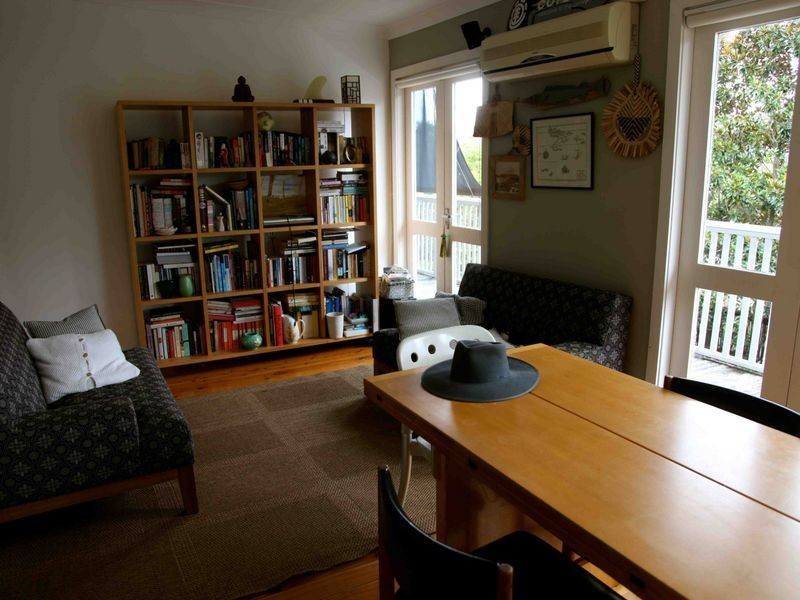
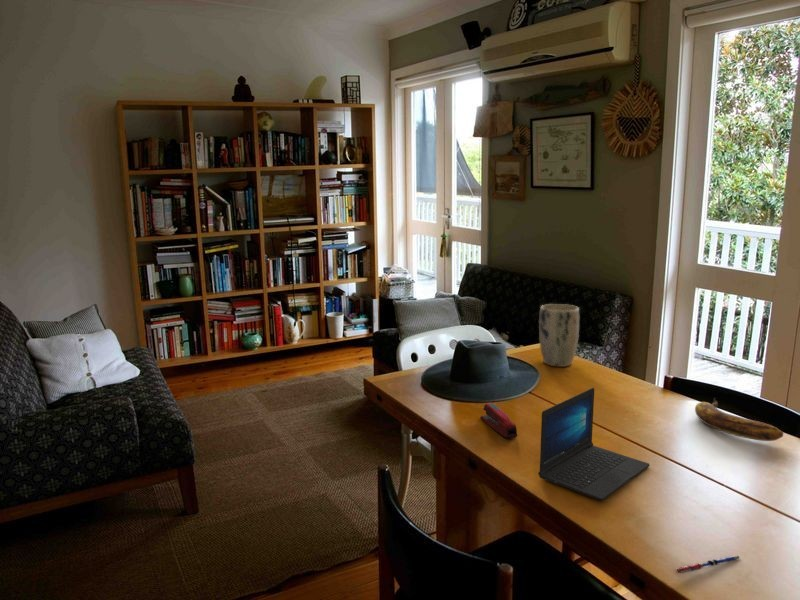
+ banana [694,397,784,442]
+ plant pot [538,303,580,368]
+ stapler [479,402,518,439]
+ laptop [537,387,650,501]
+ pen [675,554,741,574]
